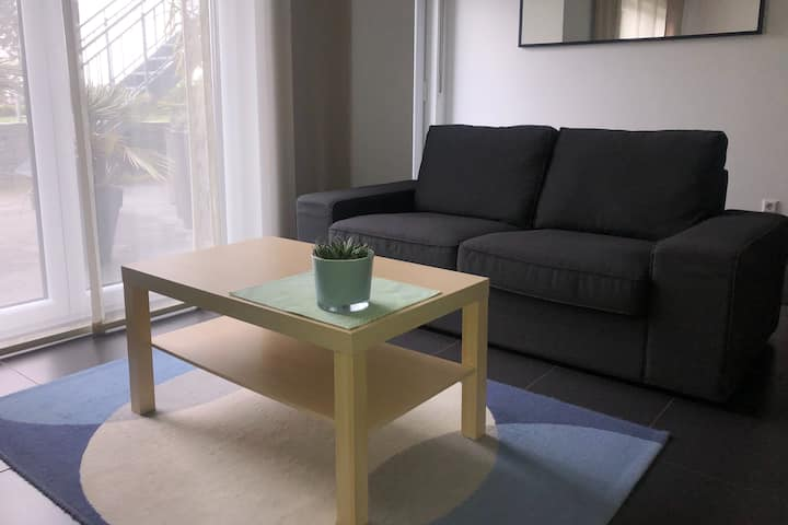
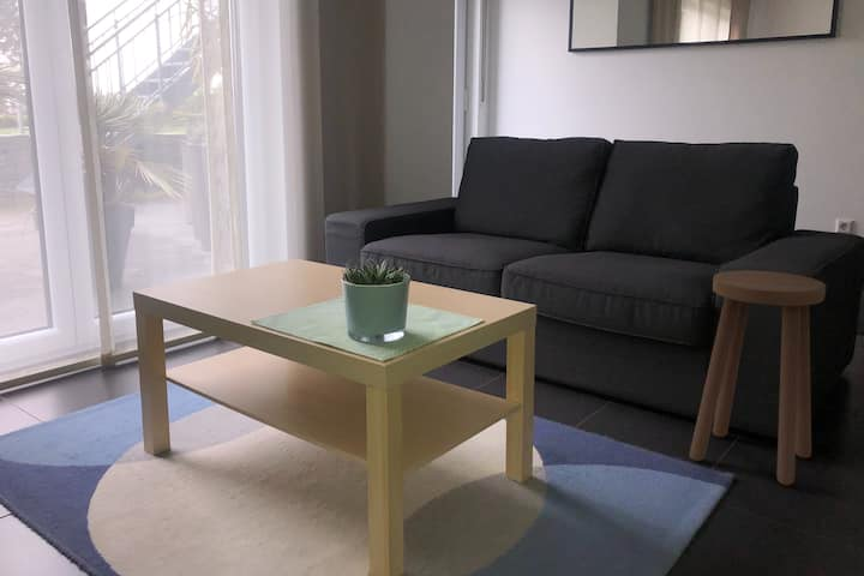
+ stool [689,270,827,486]
